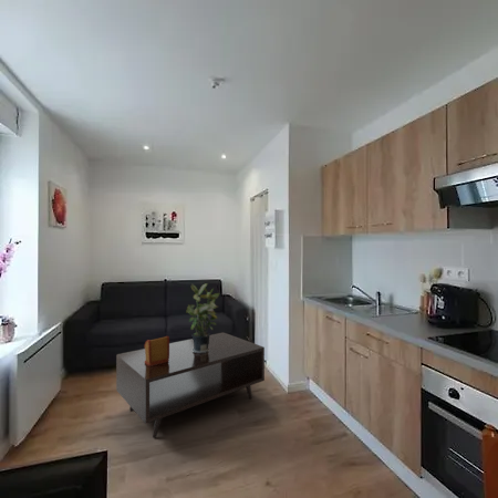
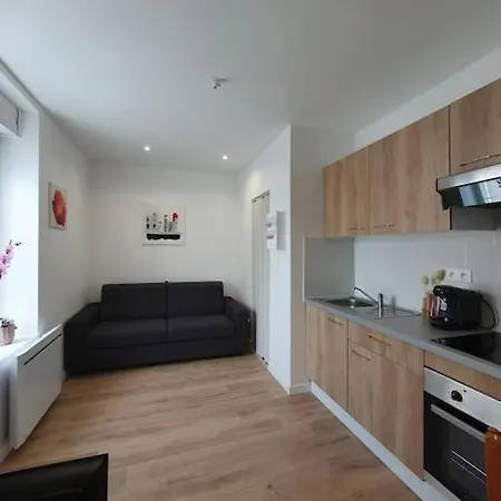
- coffee table [115,331,266,439]
- decorative box [143,335,170,366]
- potted plant [185,282,220,353]
